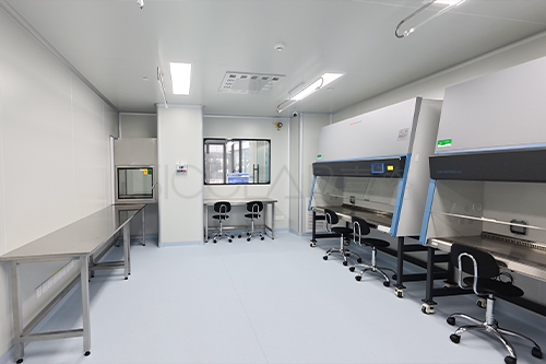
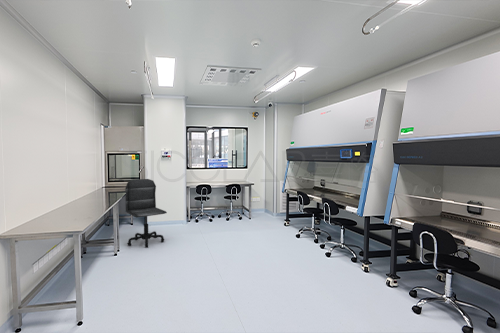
+ office chair [124,178,168,249]
